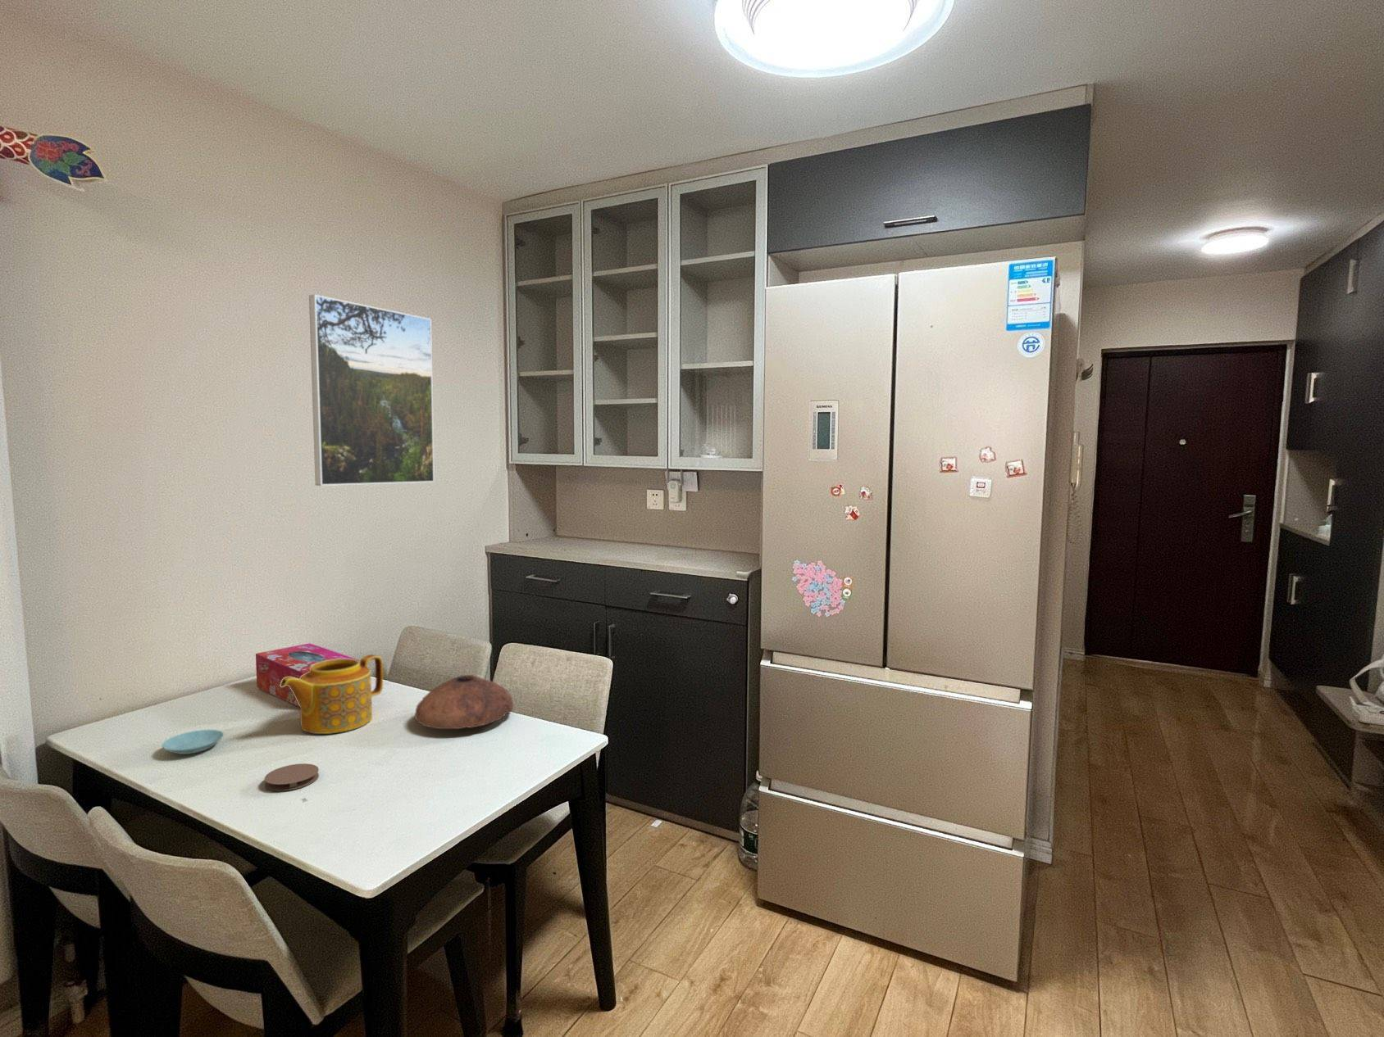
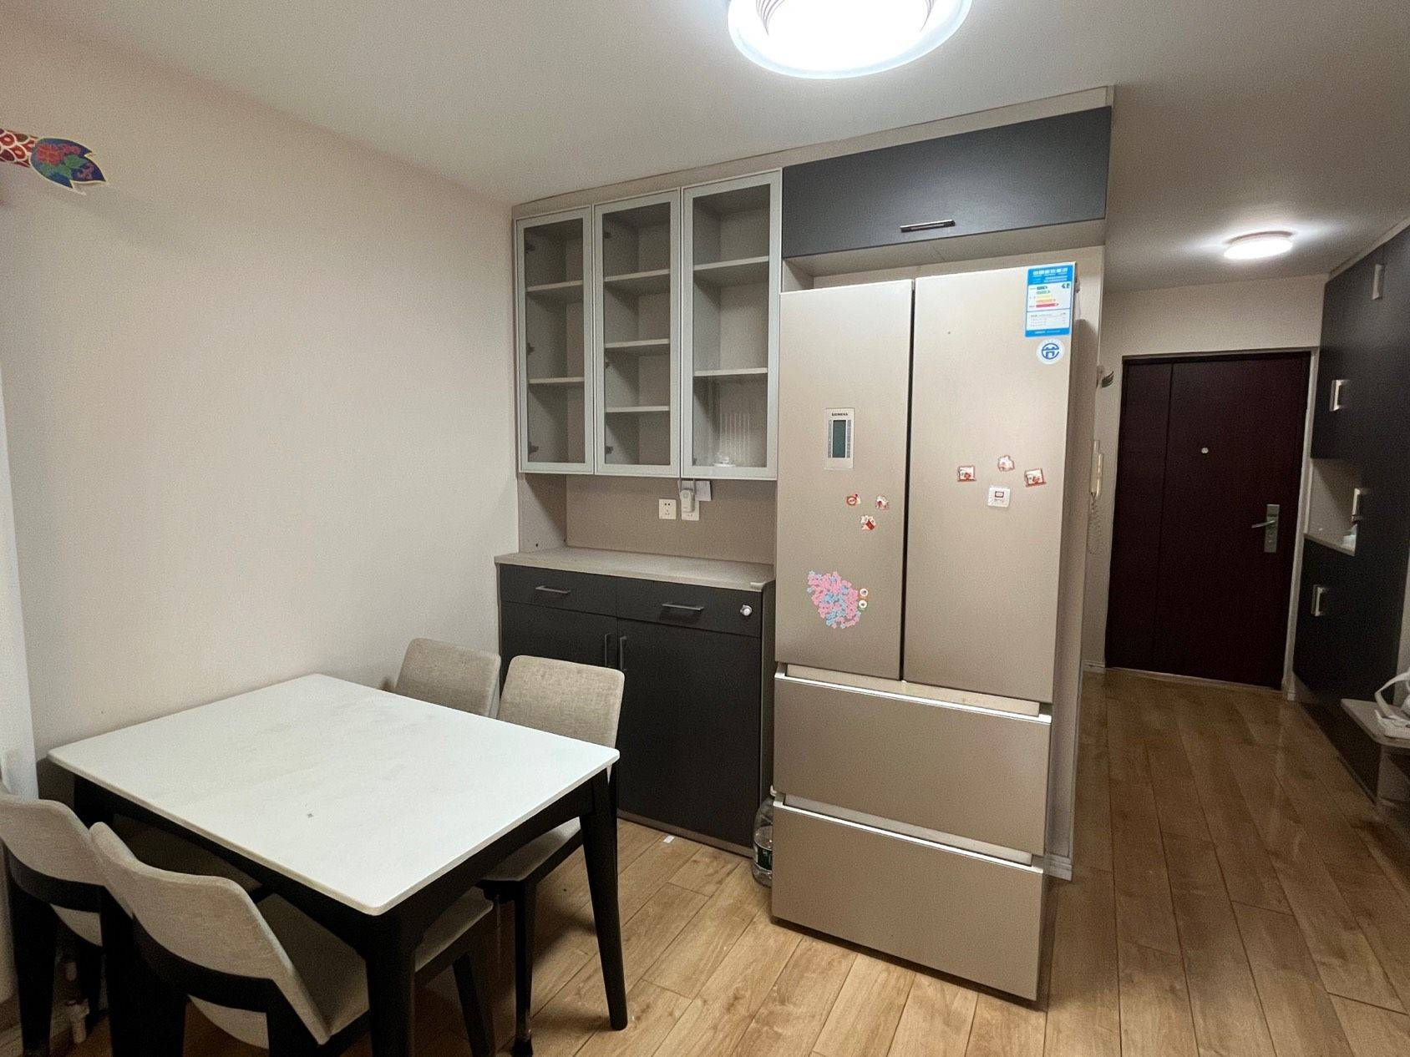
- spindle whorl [414,674,514,730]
- saucer [161,729,224,755]
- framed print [308,294,436,487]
- coaster [264,762,319,792]
- teapot [280,654,384,735]
- tissue box [255,643,360,708]
